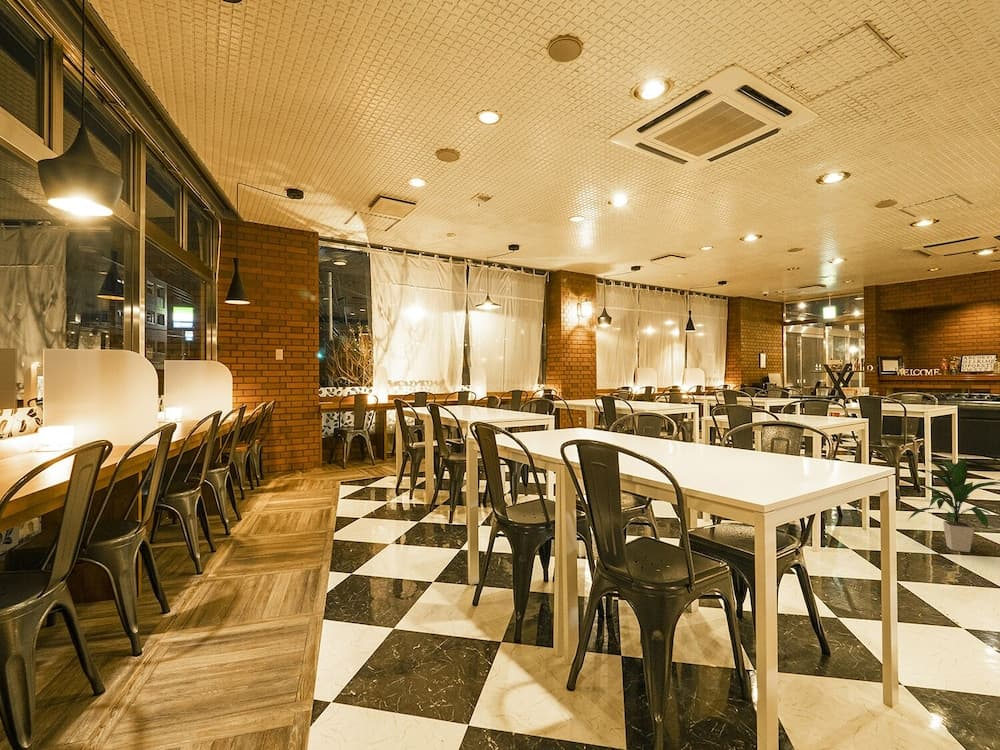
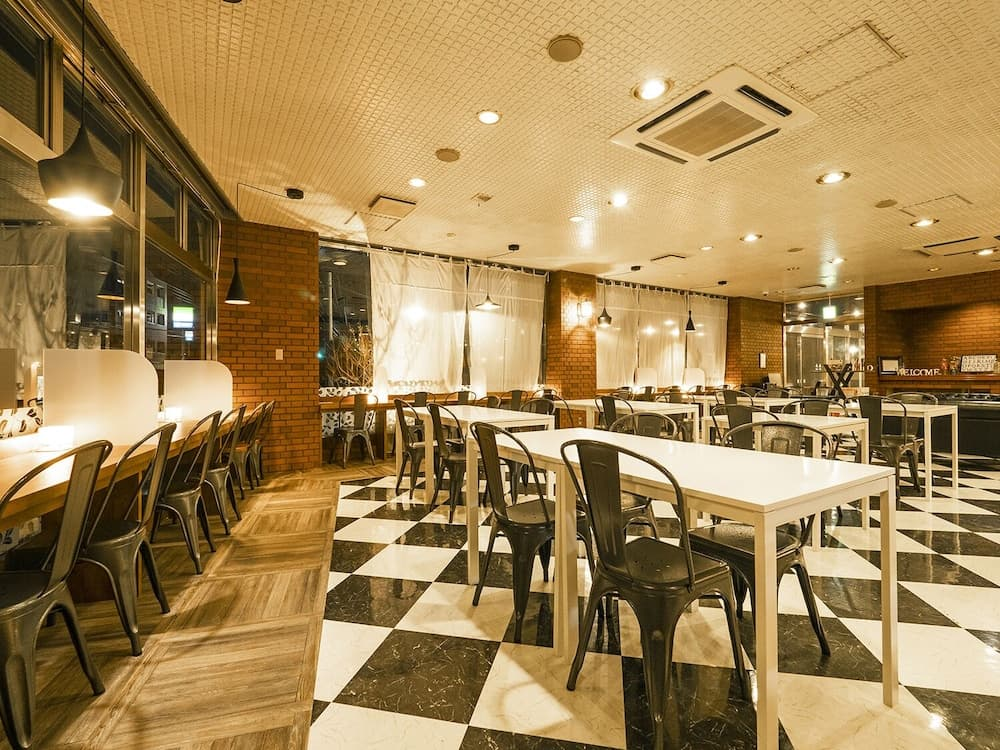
- indoor plant [905,457,1000,553]
